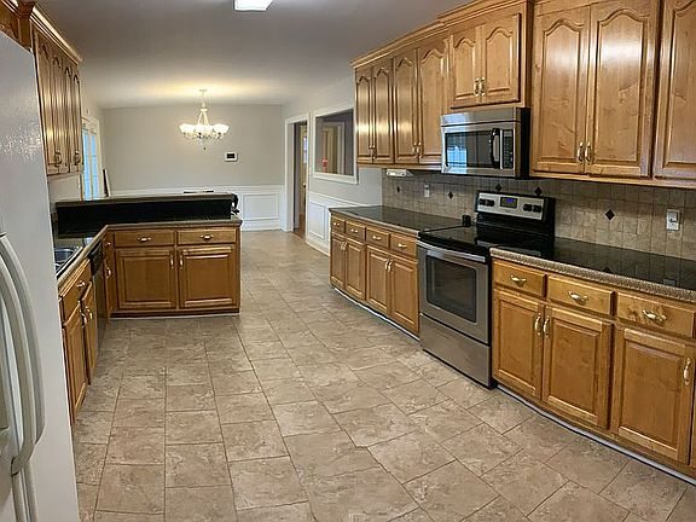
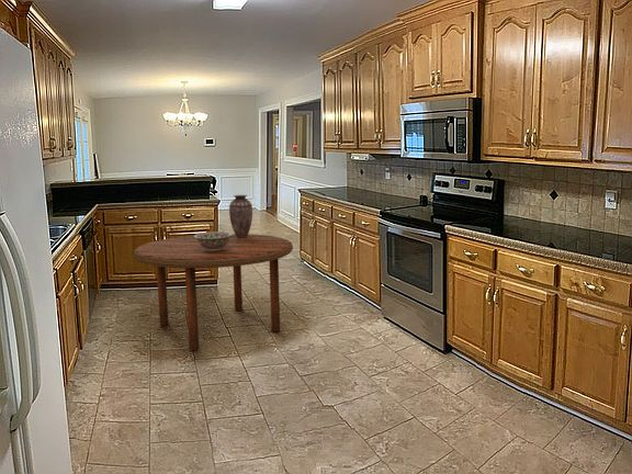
+ decorative bowl [193,230,234,251]
+ vase [228,194,253,238]
+ dining table [133,233,294,351]
